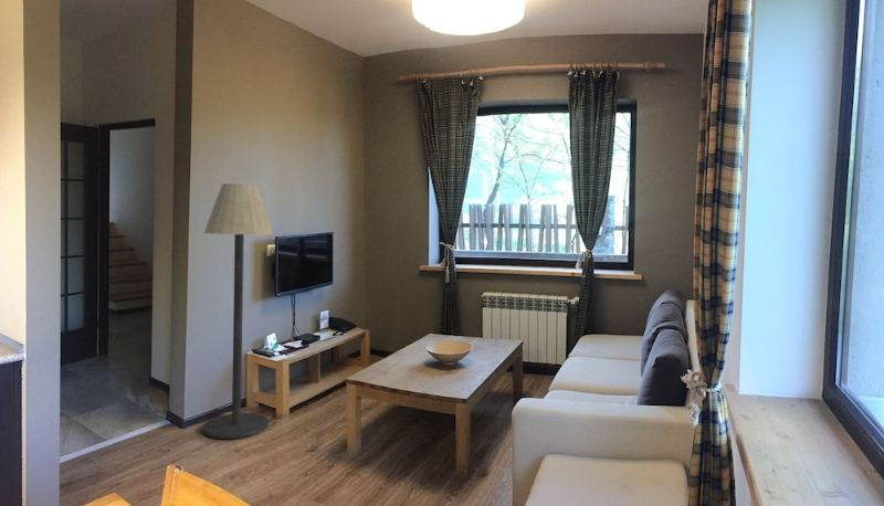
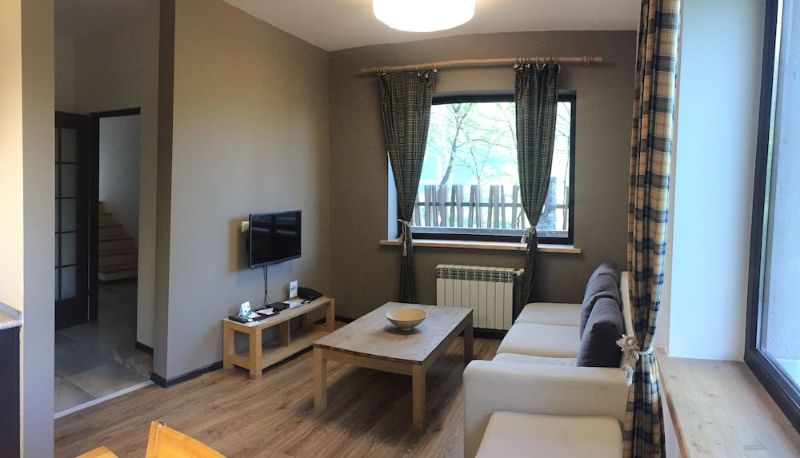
- floor lamp [201,182,274,440]
